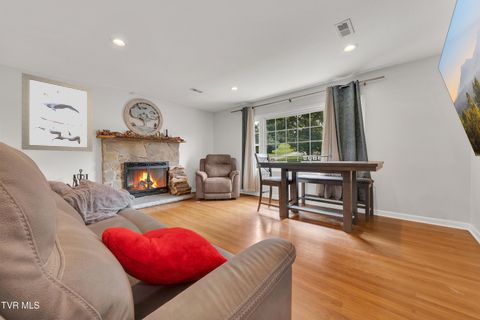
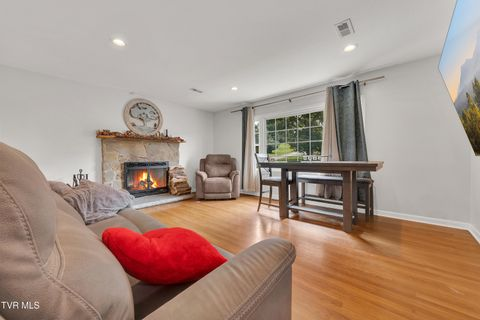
- wall art [21,72,94,153]
